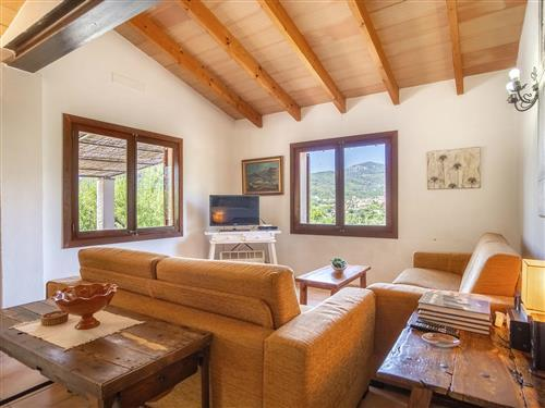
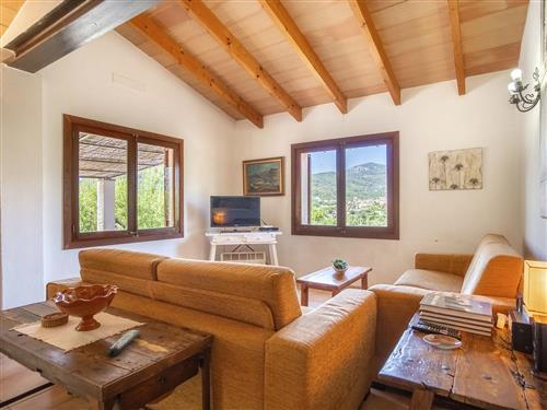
+ remote control [105,329,142,358]
